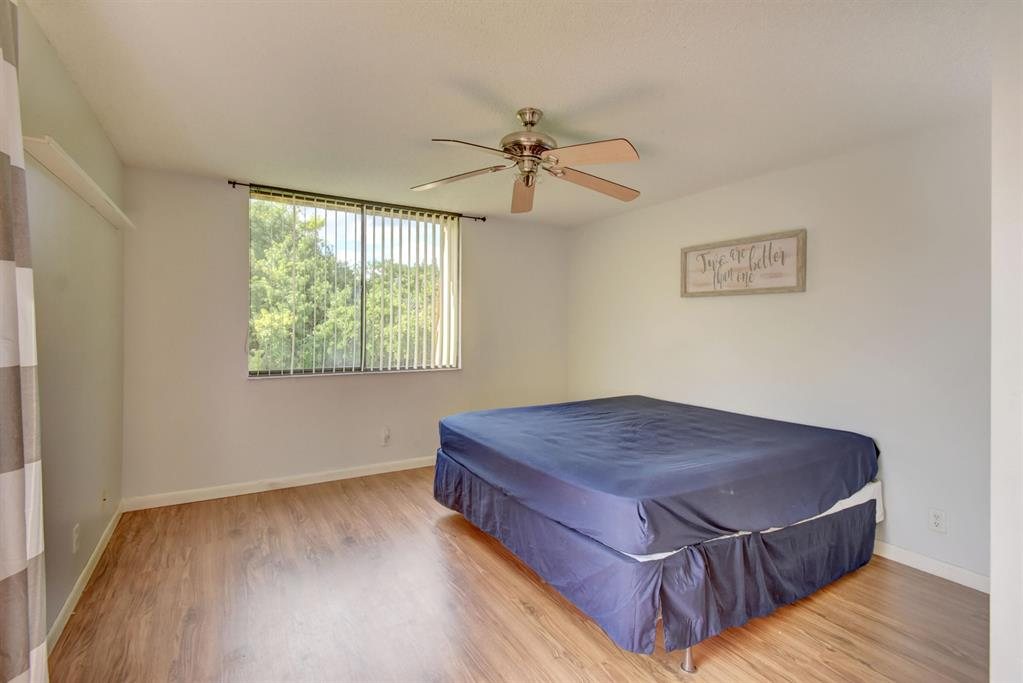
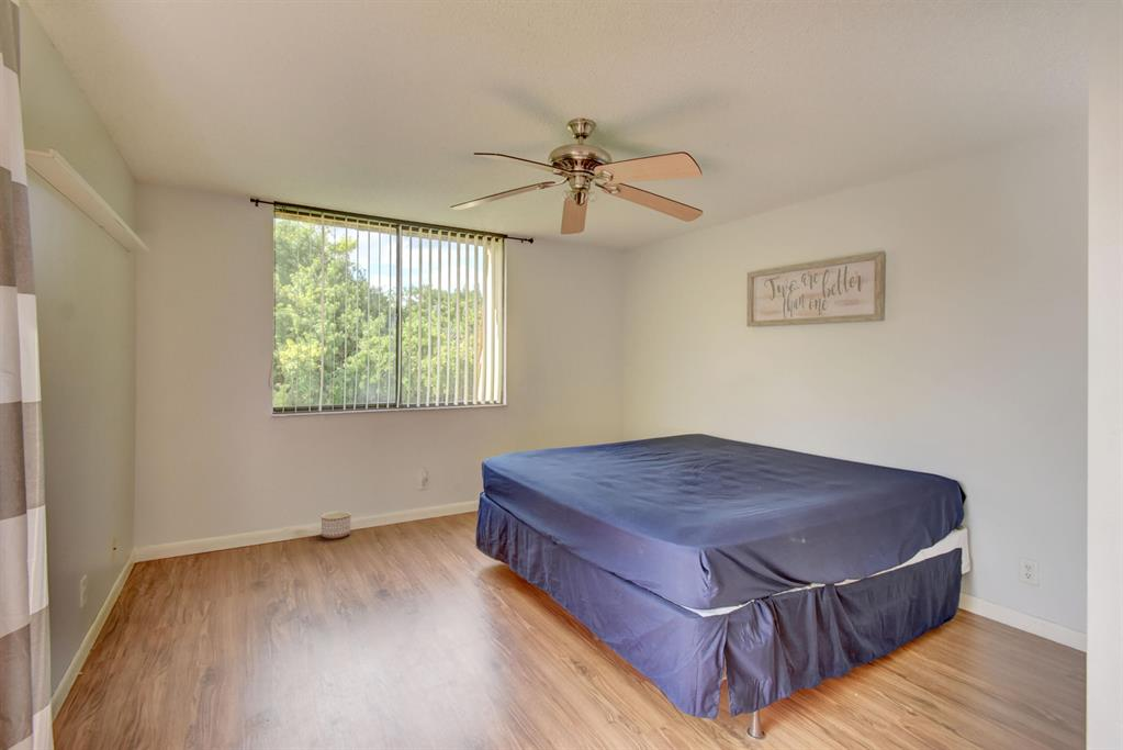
+ planter [321,511,351,540]
